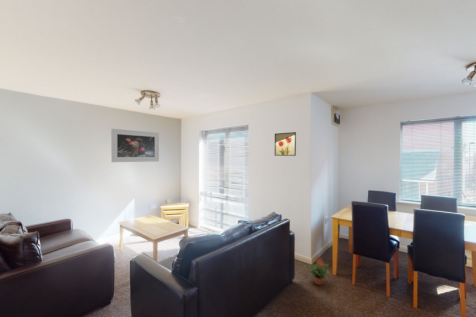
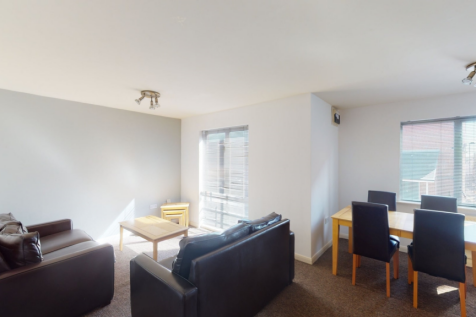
- wall art [274,131,297,157]
- potted plant [307,257,331,286]
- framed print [110,128,160,163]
